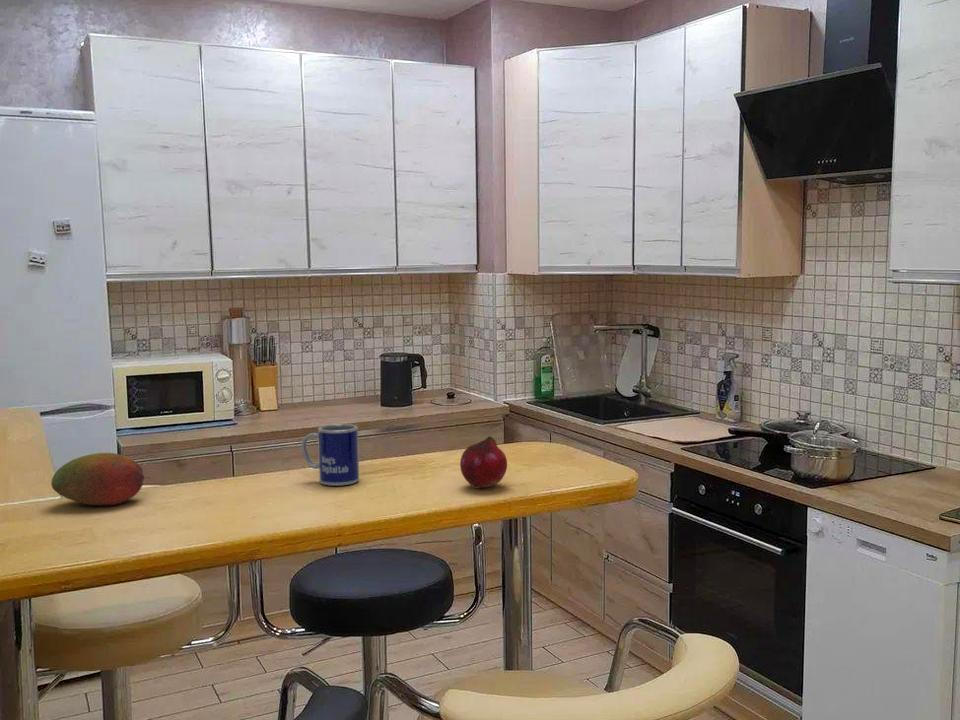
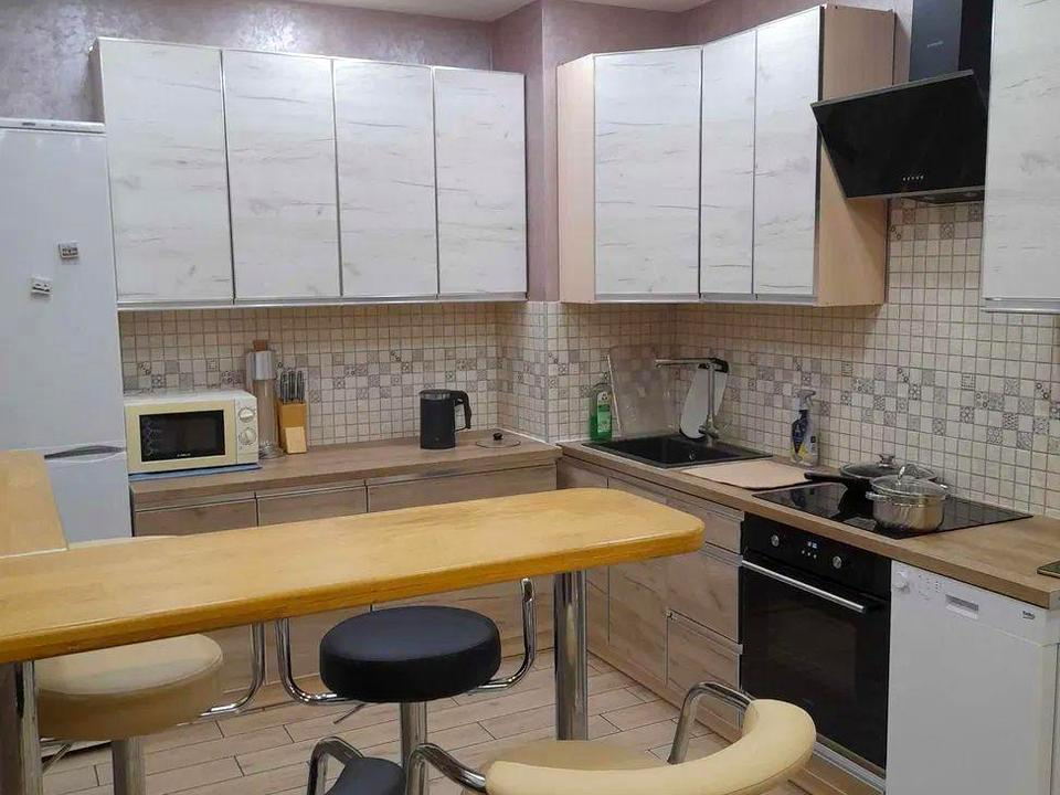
- mug [301,423,360,487]
- fruit [50,452,146,506]
- fruit [459,435,508,490]
